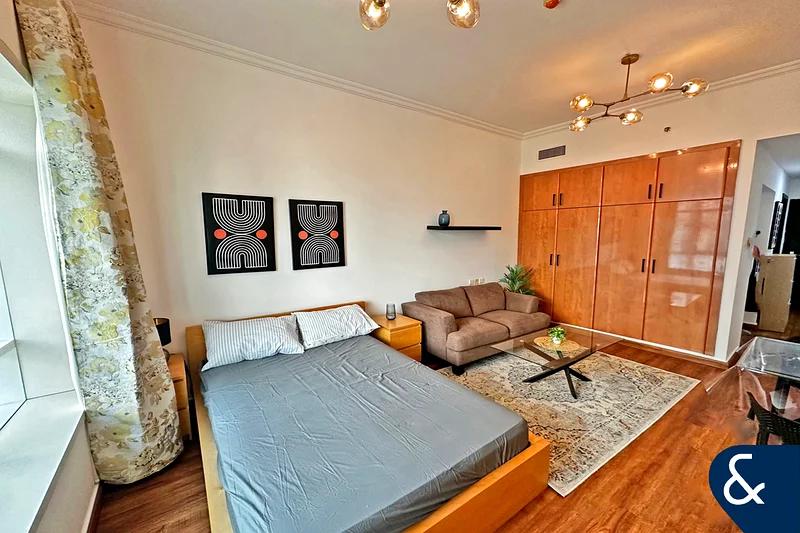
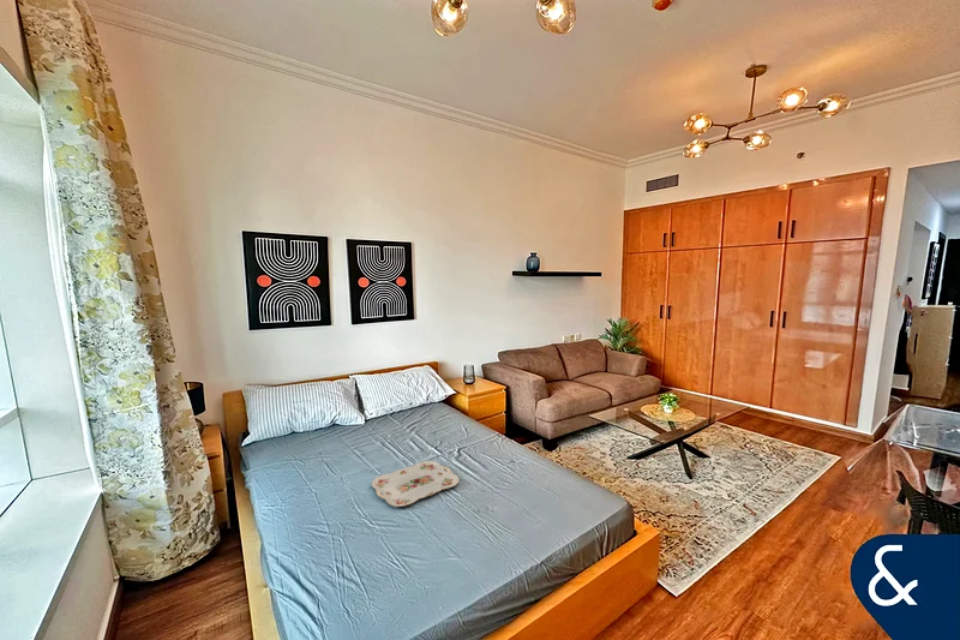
+ serving tray [371,460,461,508]
